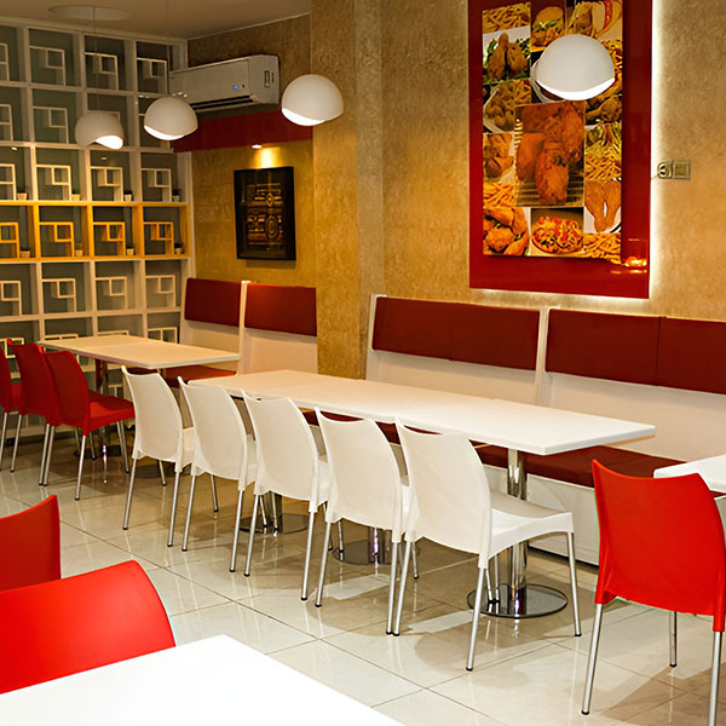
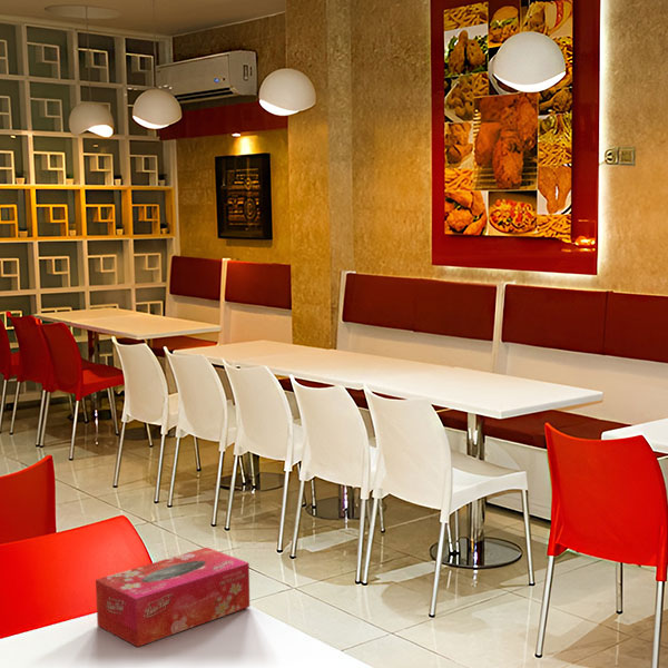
+ tissue box [95,547,250,648]
